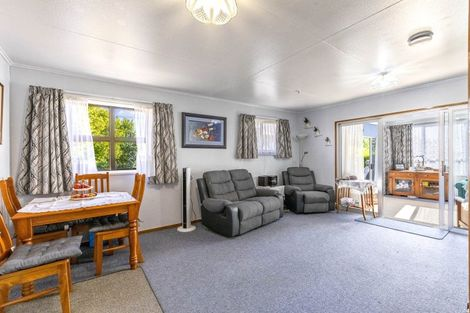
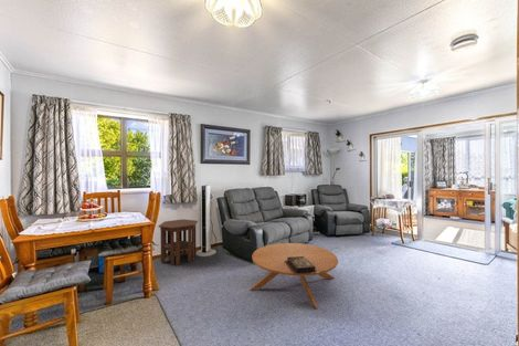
+ decorative box [285,256,319,274]
+ coffee table [248,242,339,310]
+ side table [157,218,199,266]
